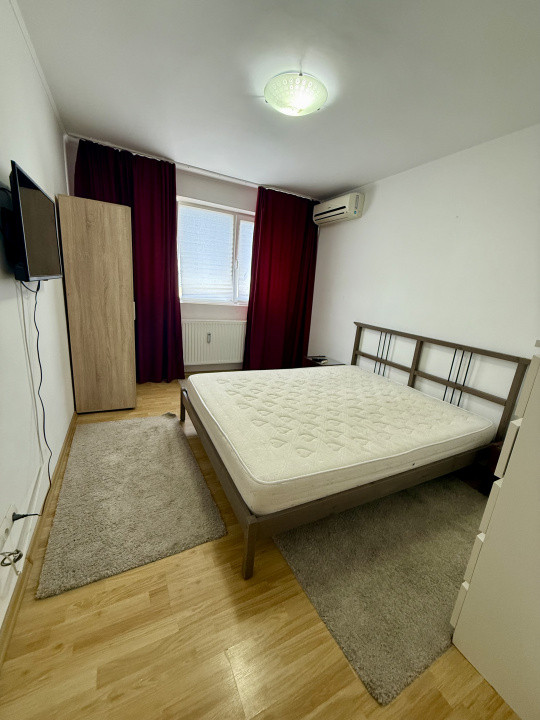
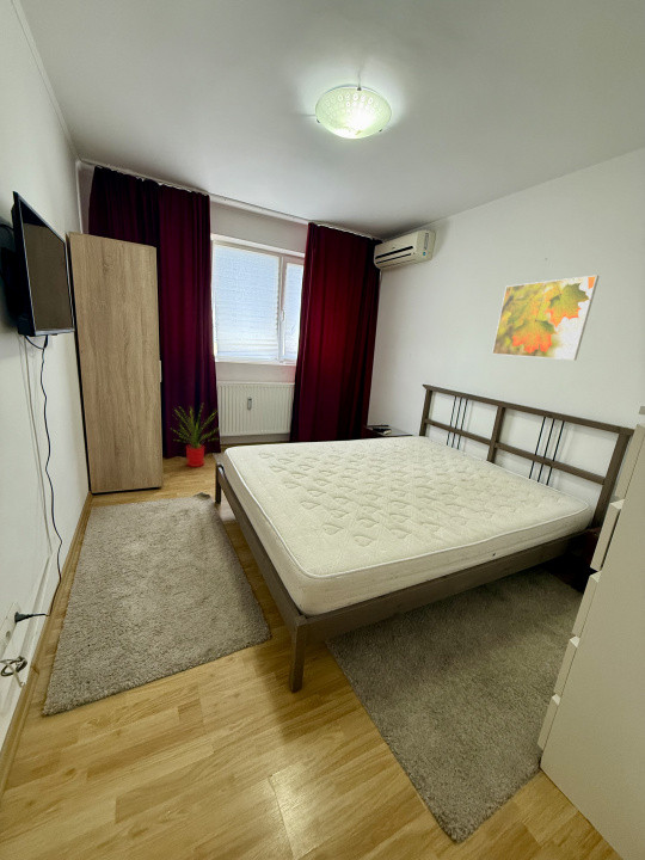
+ house plant [171,404,219,468]
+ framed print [491,275,600,361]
